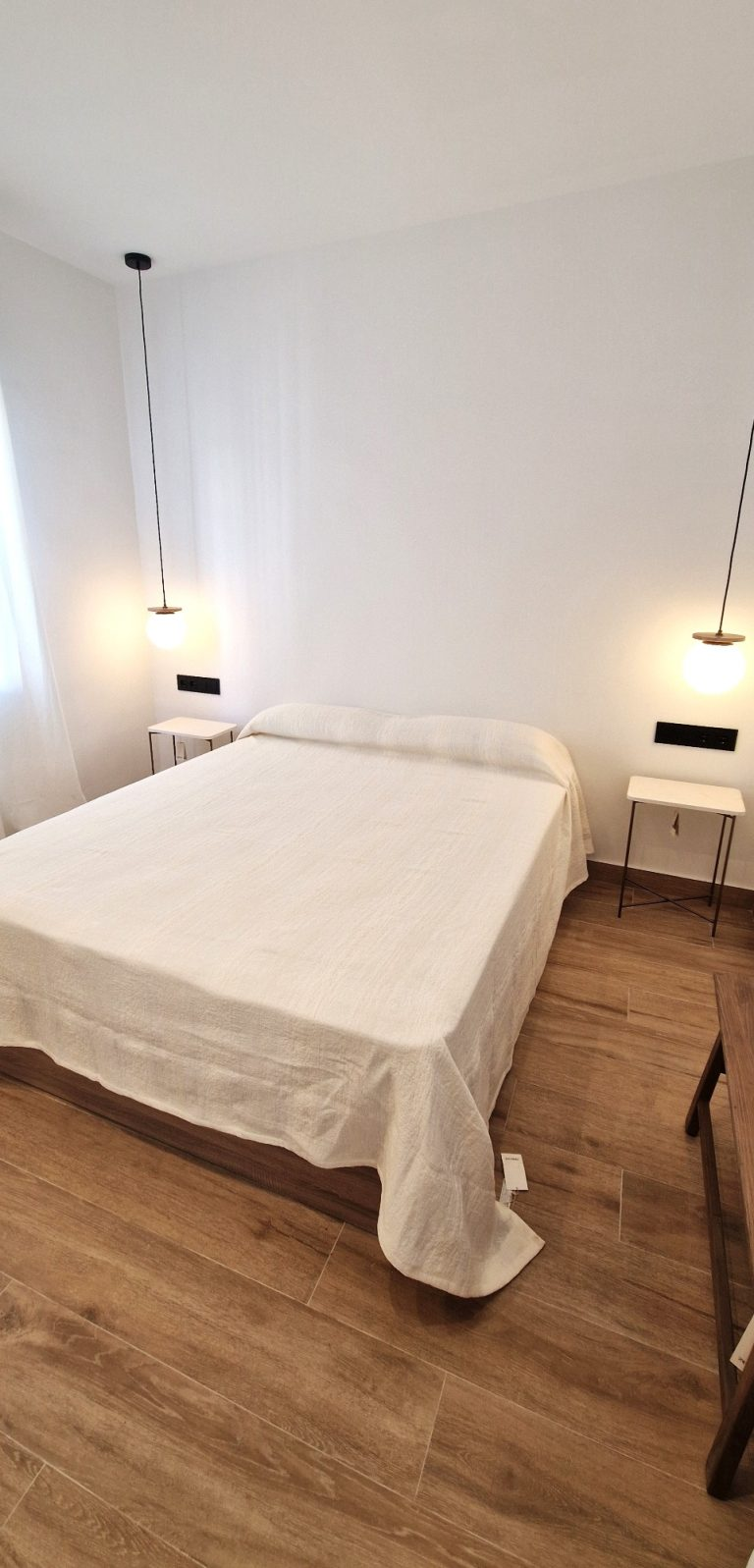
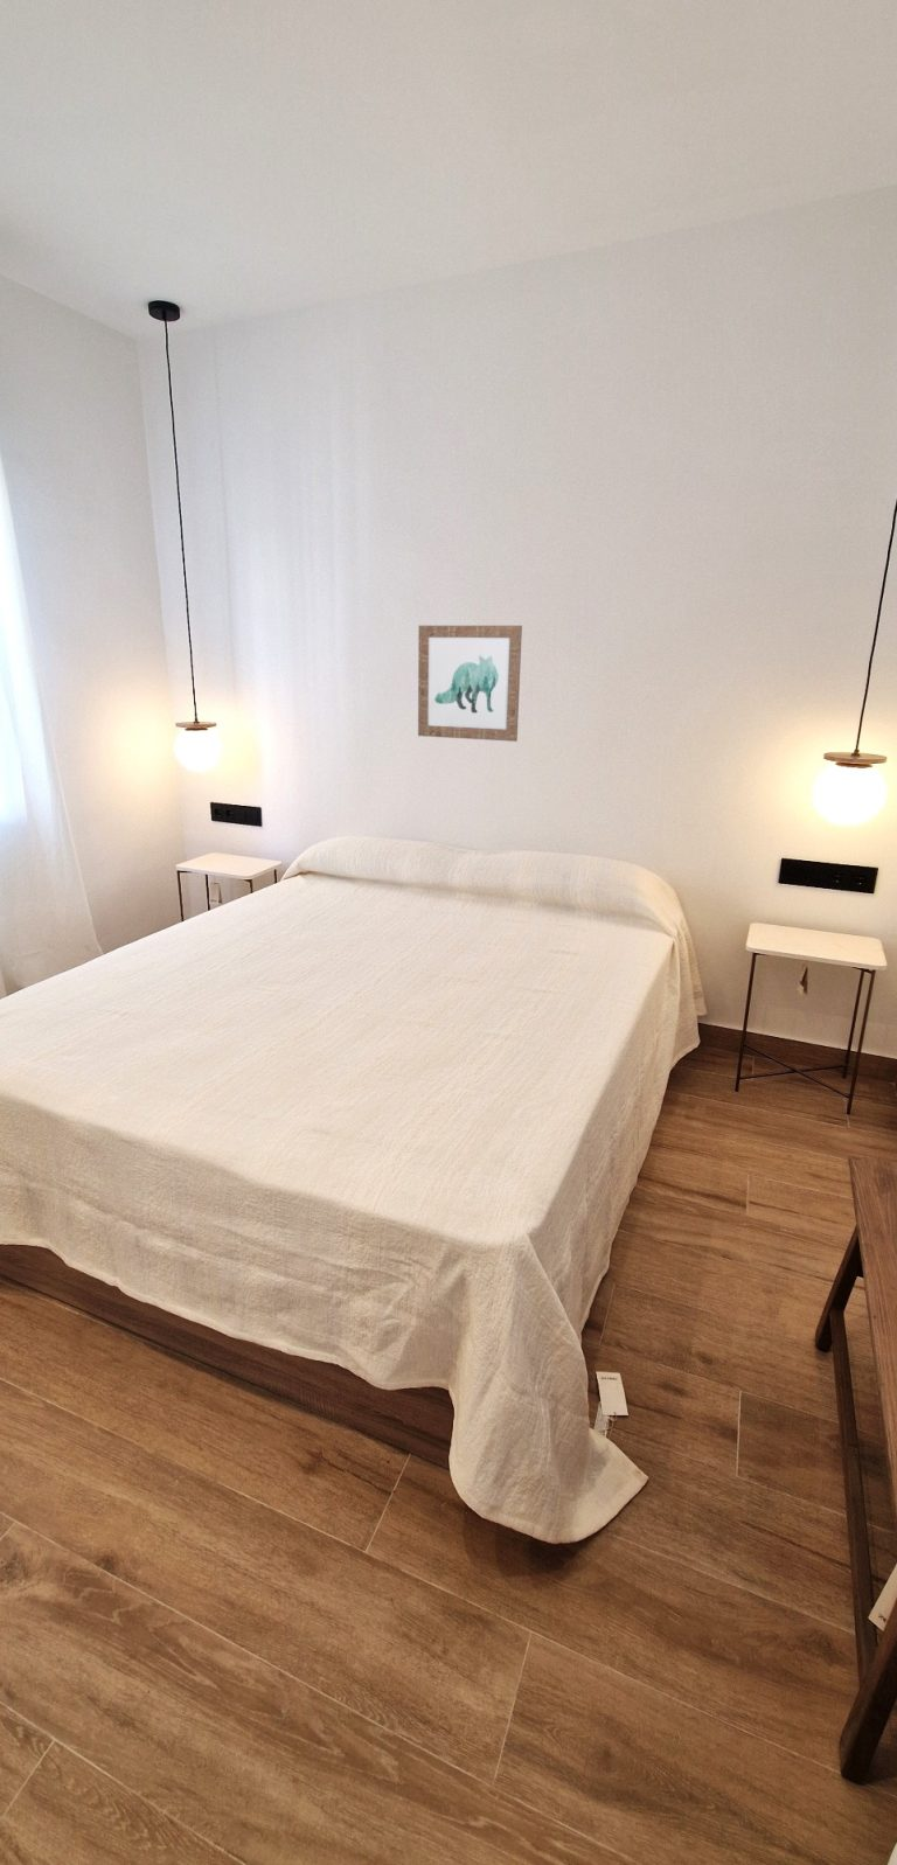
+ wall art [416,624,523,742]
